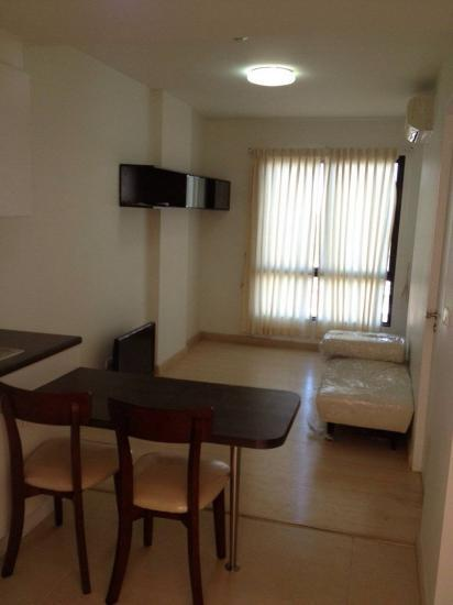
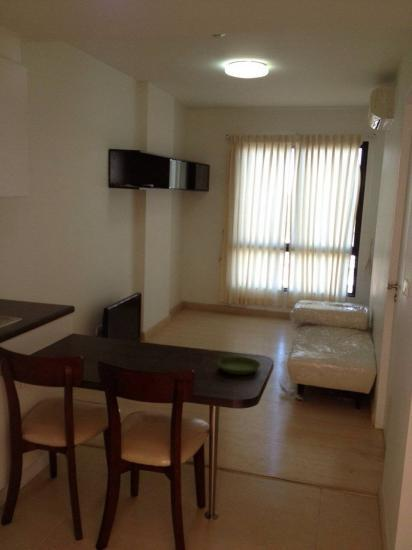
+ saucer [216,356,261,376]
